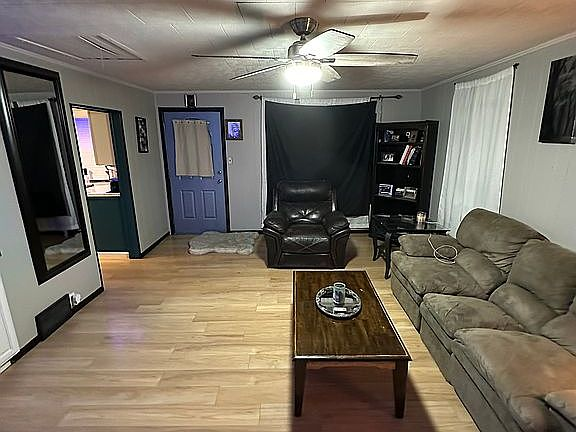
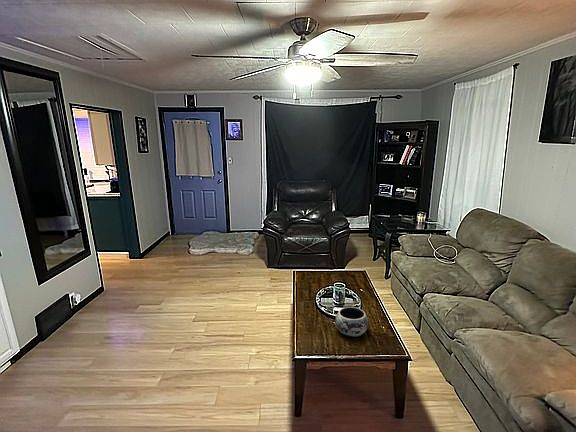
+ decorative bowl [335,306,369,338]
